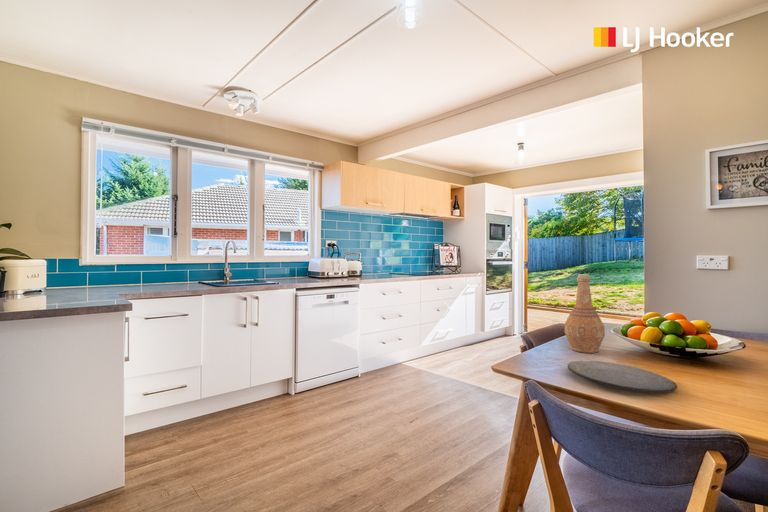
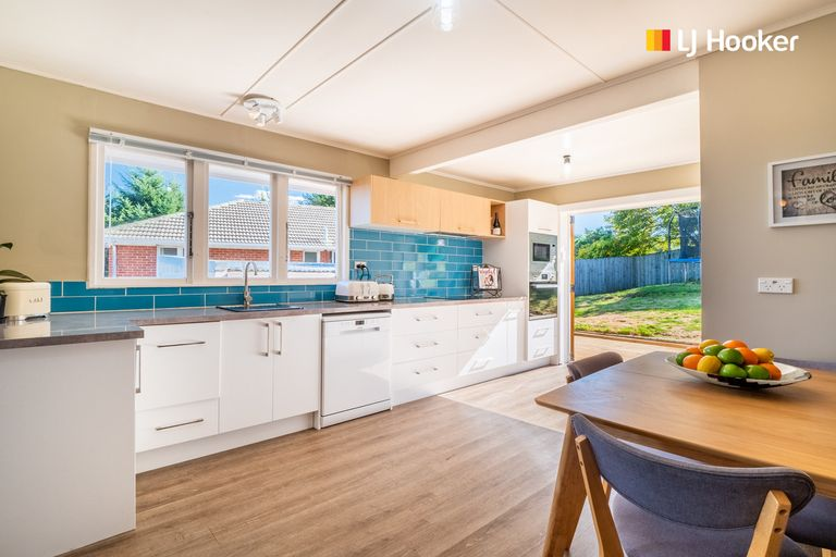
- vase [564,273,606,354]
- plate [567,360,678,394]
